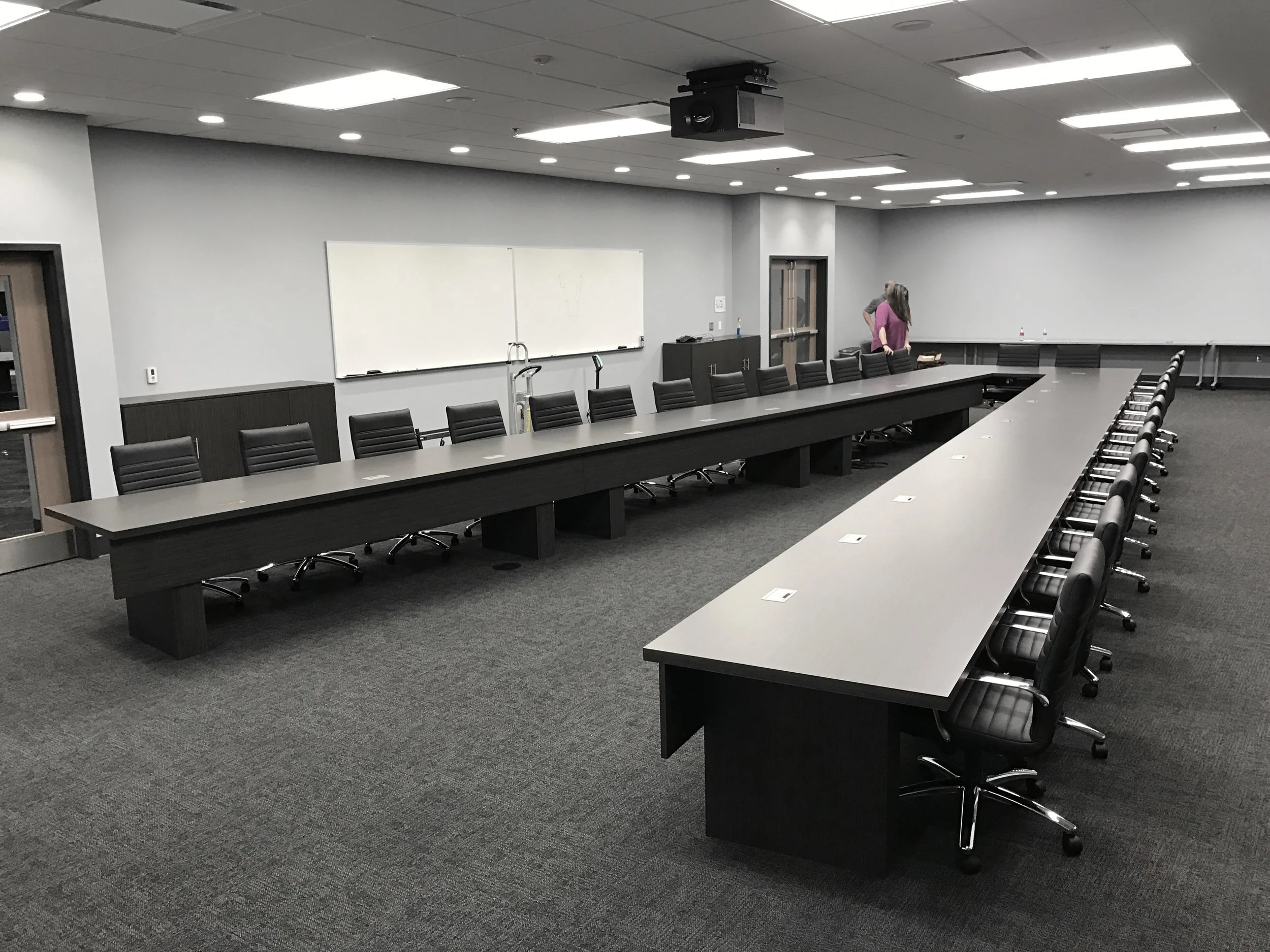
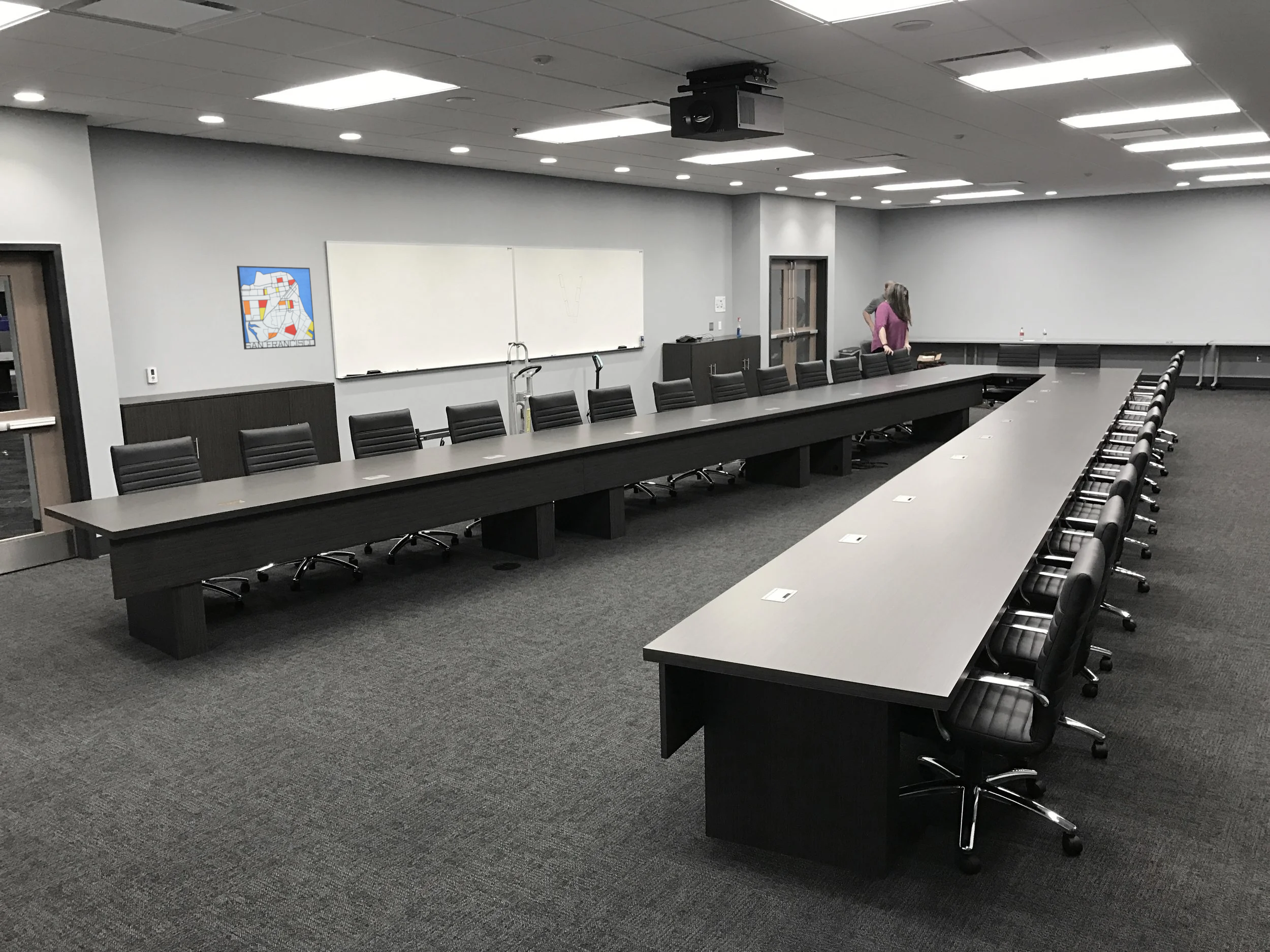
+ wall art [236,265,316,350]
